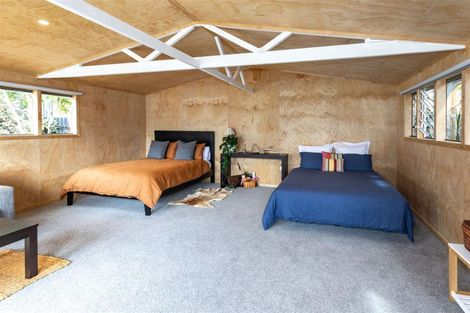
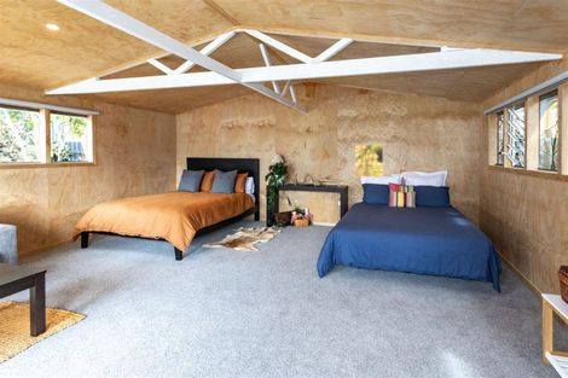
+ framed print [354,143,384,179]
